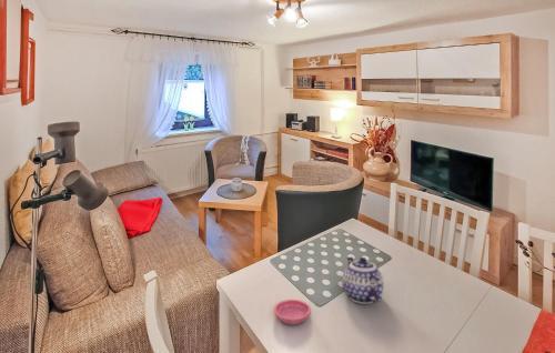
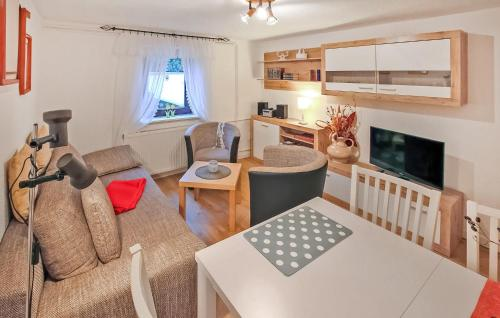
- saucer [273,299,312,326]
- teapot [341,255,384,305]
